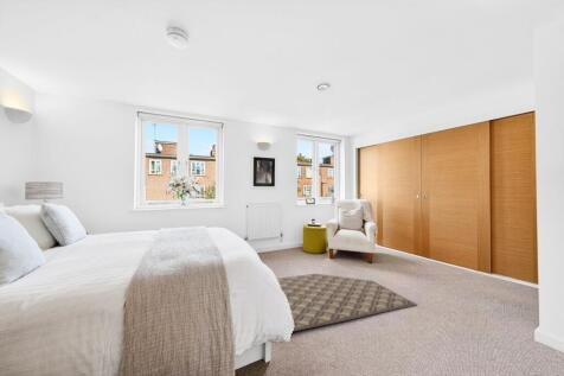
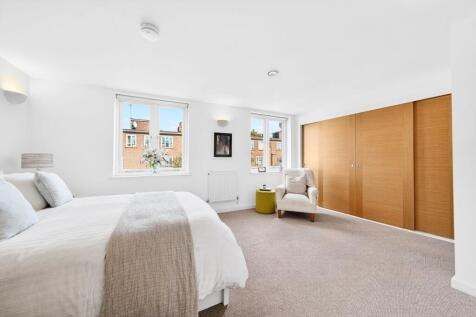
- rug [276,273,418,332]
